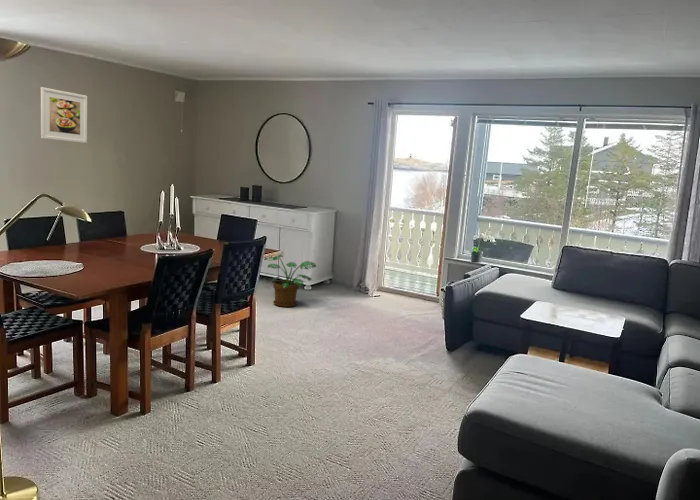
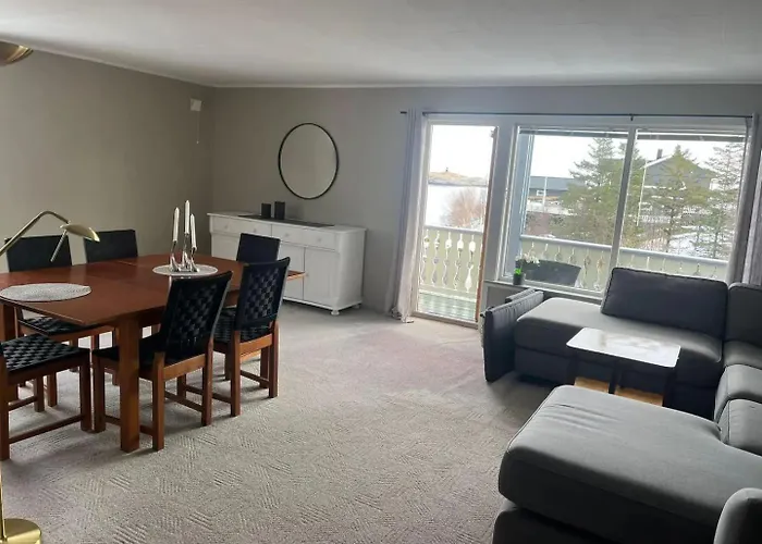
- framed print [40,86,88,144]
- potted plant [263,254,317,308]
